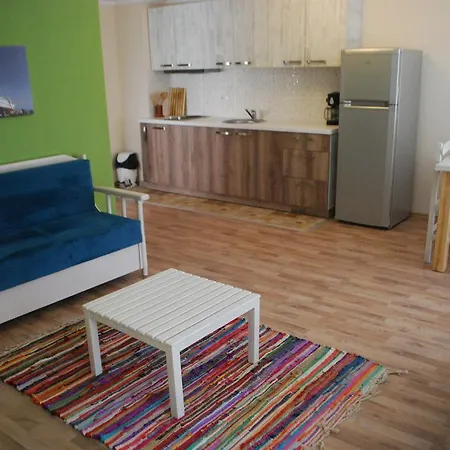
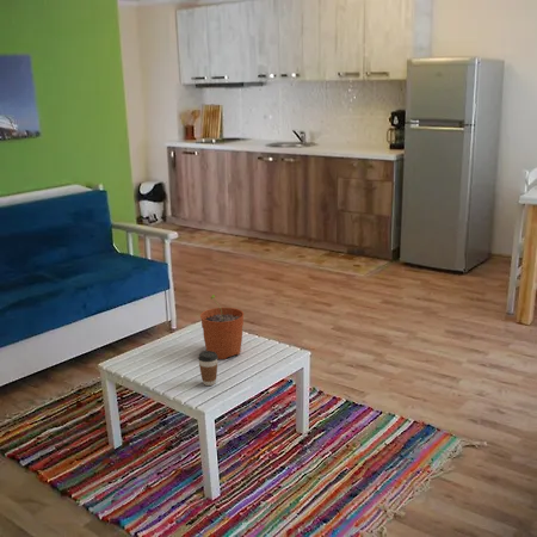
+ coffee cup [197,350,218,387]
+ plant pot [199,294,245,360]
